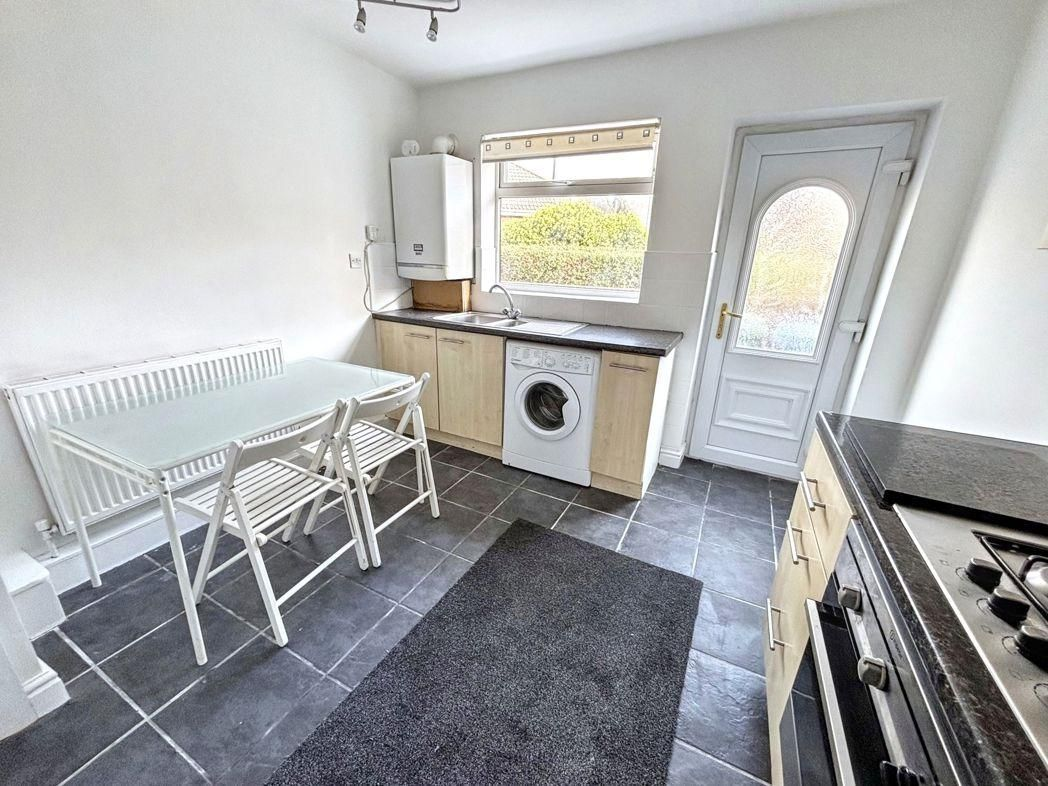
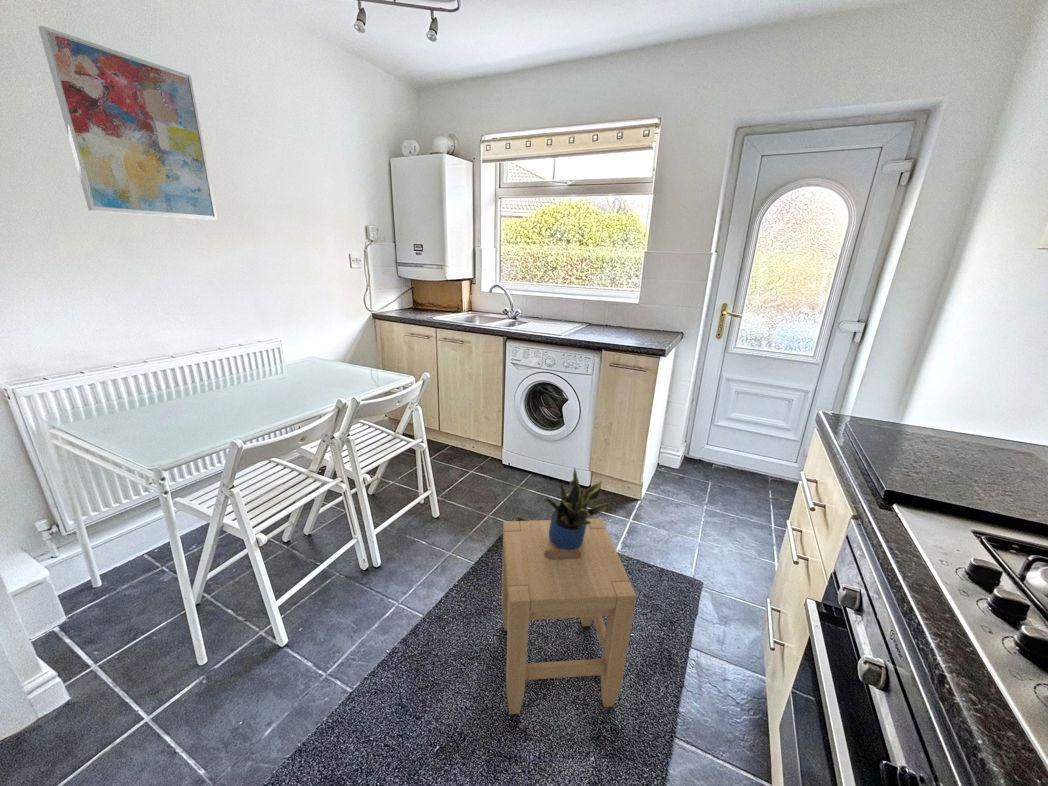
+ potted plant [544,466,611,550]
+ wall art [37,25,218,221]
+ stool [501,518,638,715]
